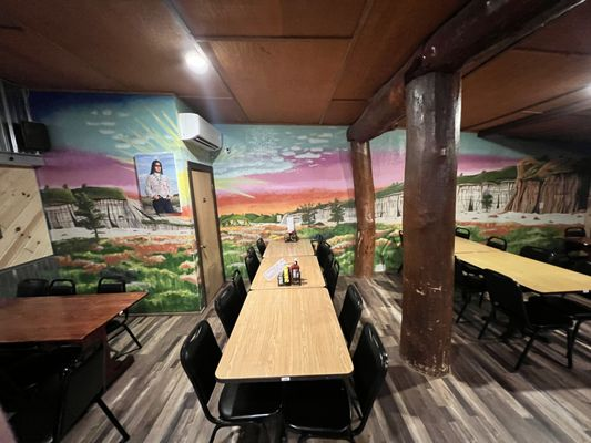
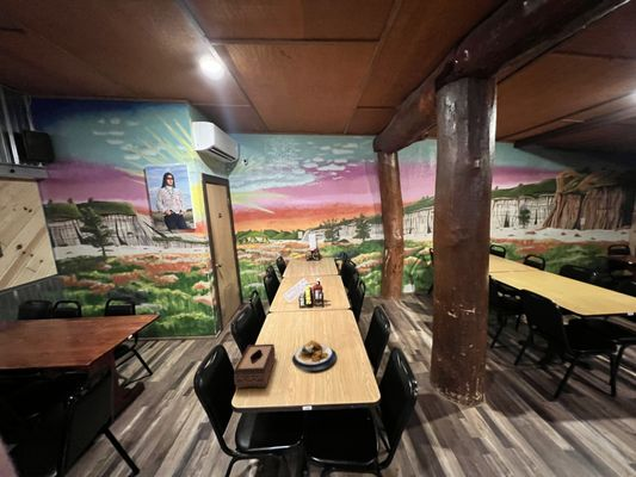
+ plate [291,339,338,372]
+ tissue box [233,343,277,389]
